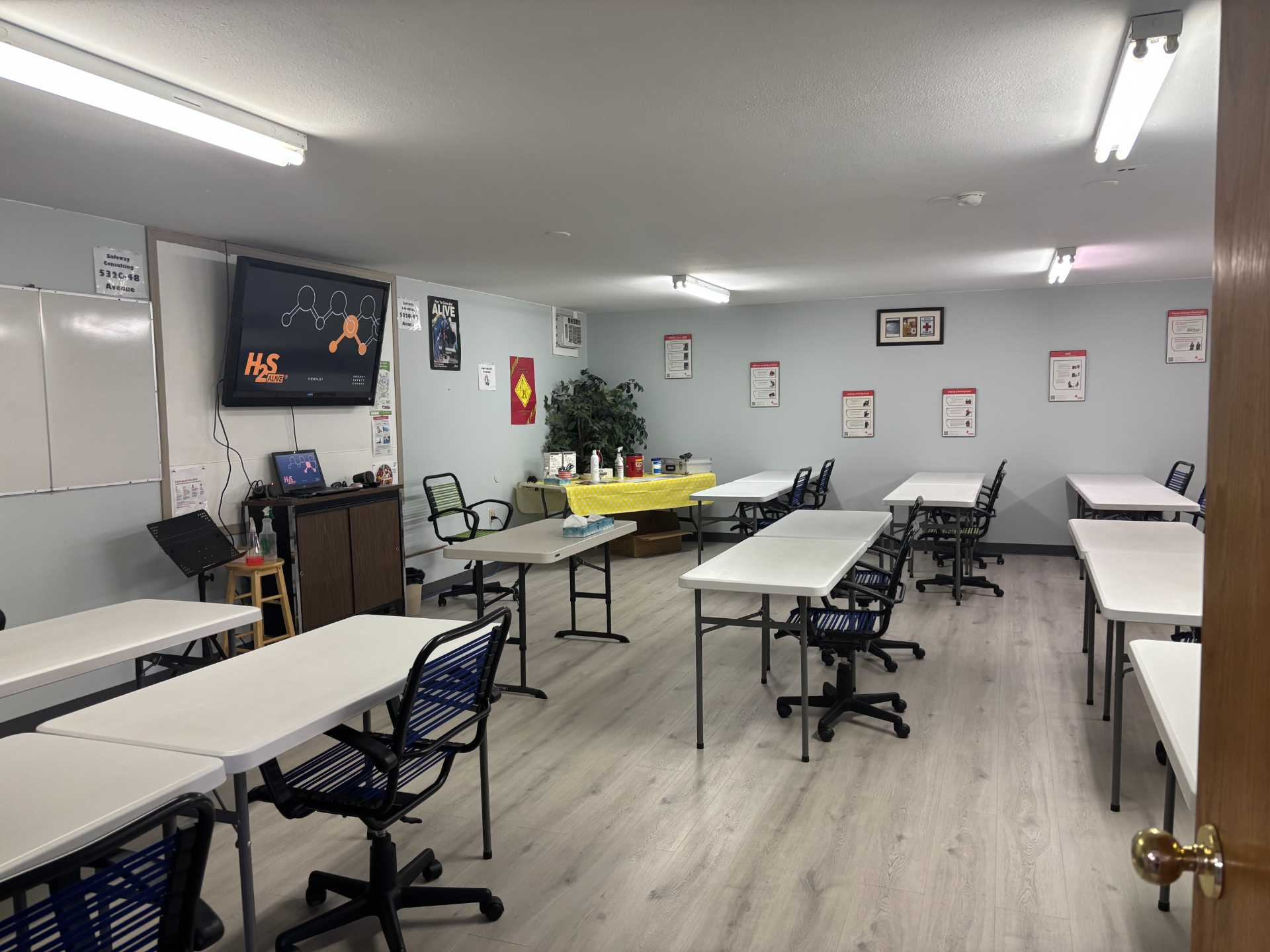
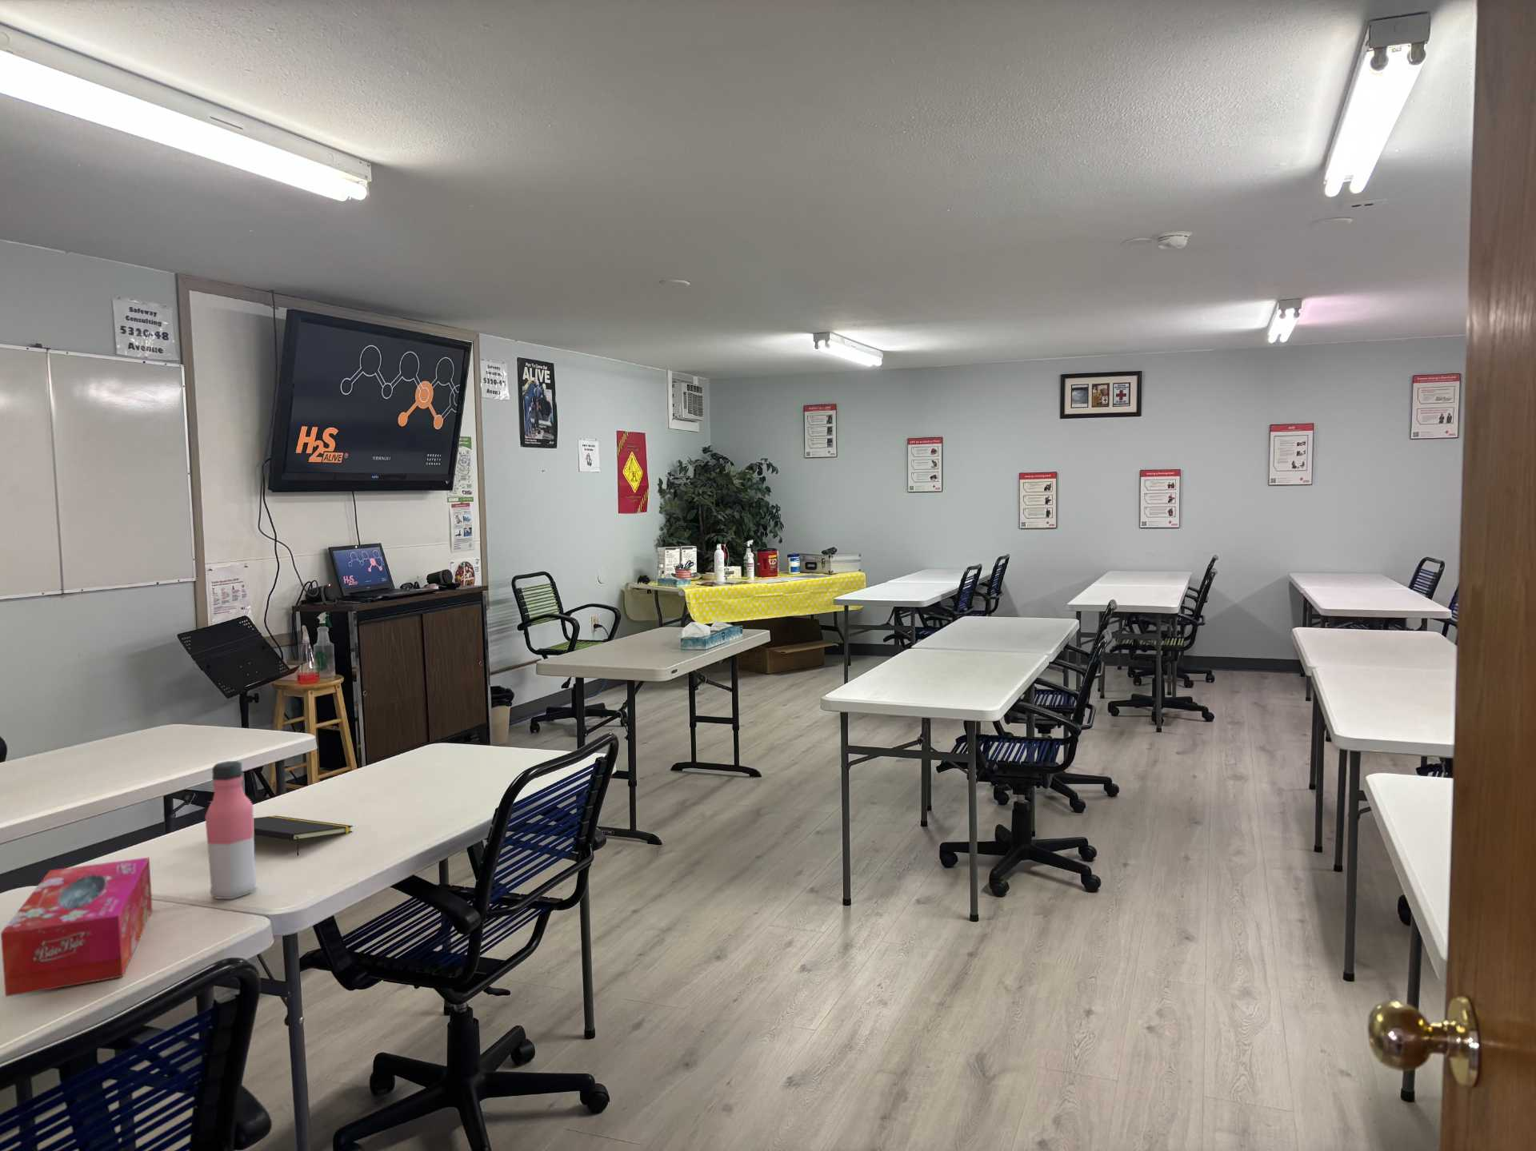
+ water bottle [204,760,258,900]
+ notepad [254,815,353,857]
+ tissue box [0,857,154,997]
